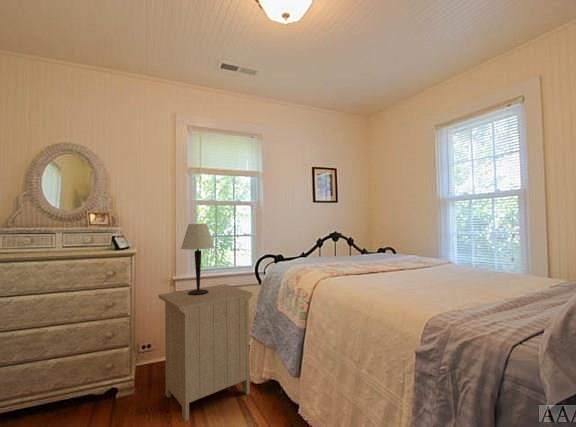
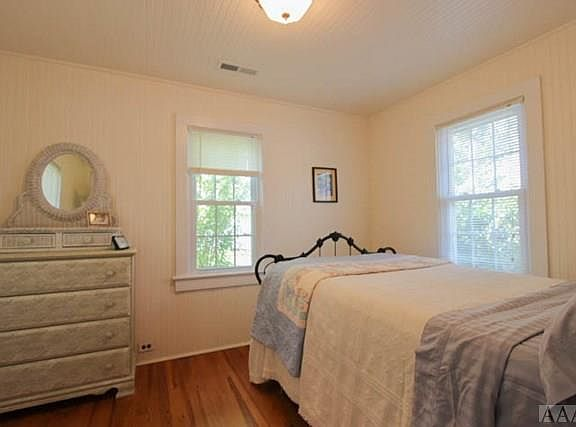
- nightstand [157,283,254,422]
- table lamp [180,223,215,295]
